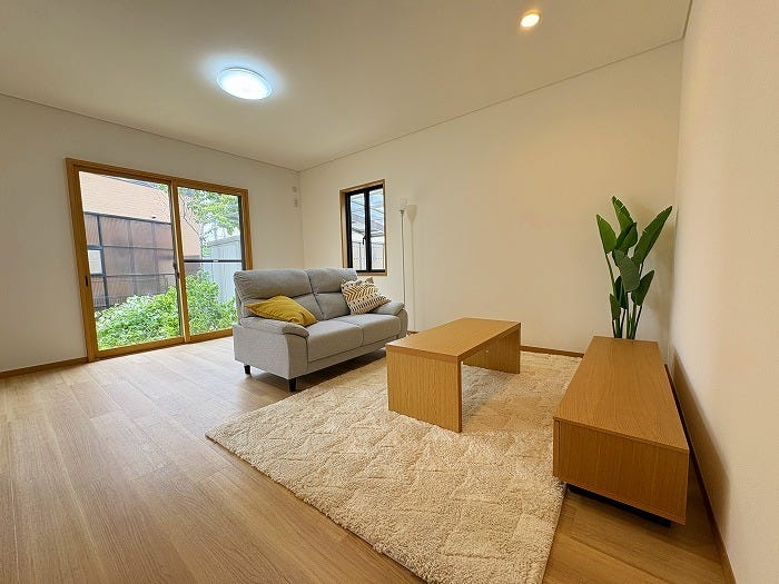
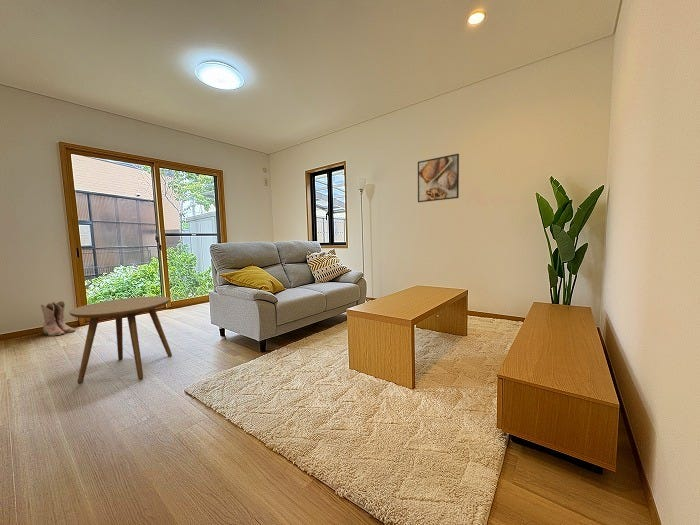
+ boots [40,300,76,337]
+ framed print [417,153,460,203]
+ side table [68,295,173,385]
